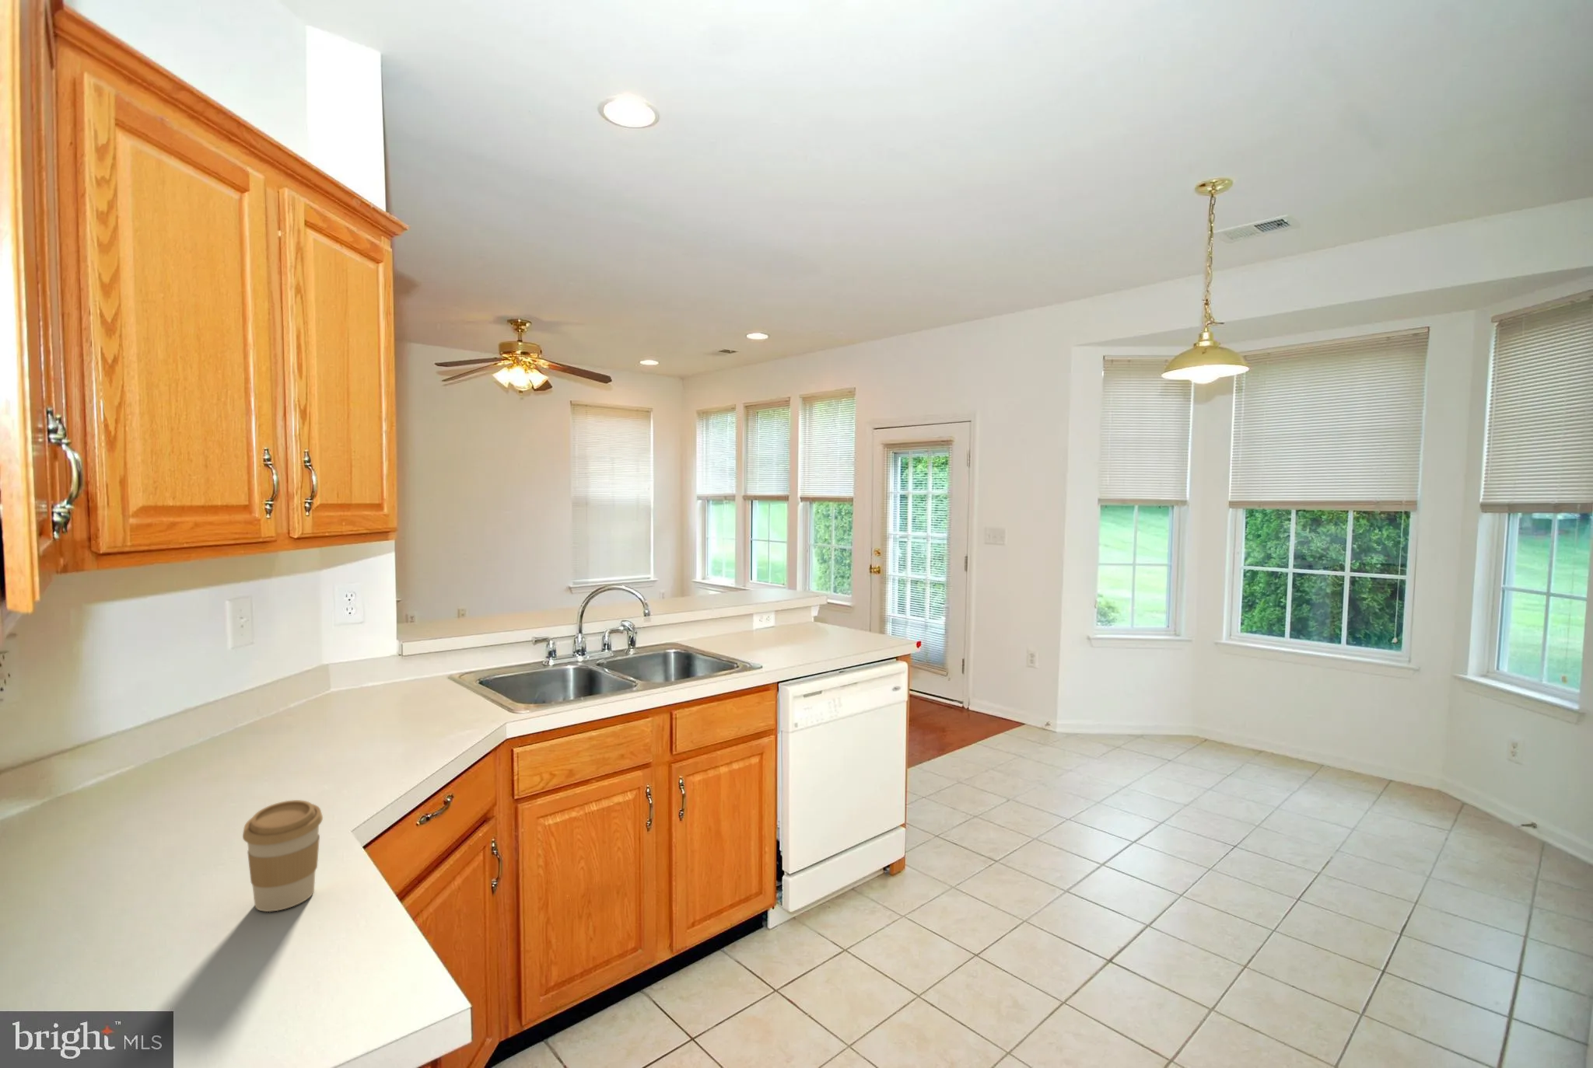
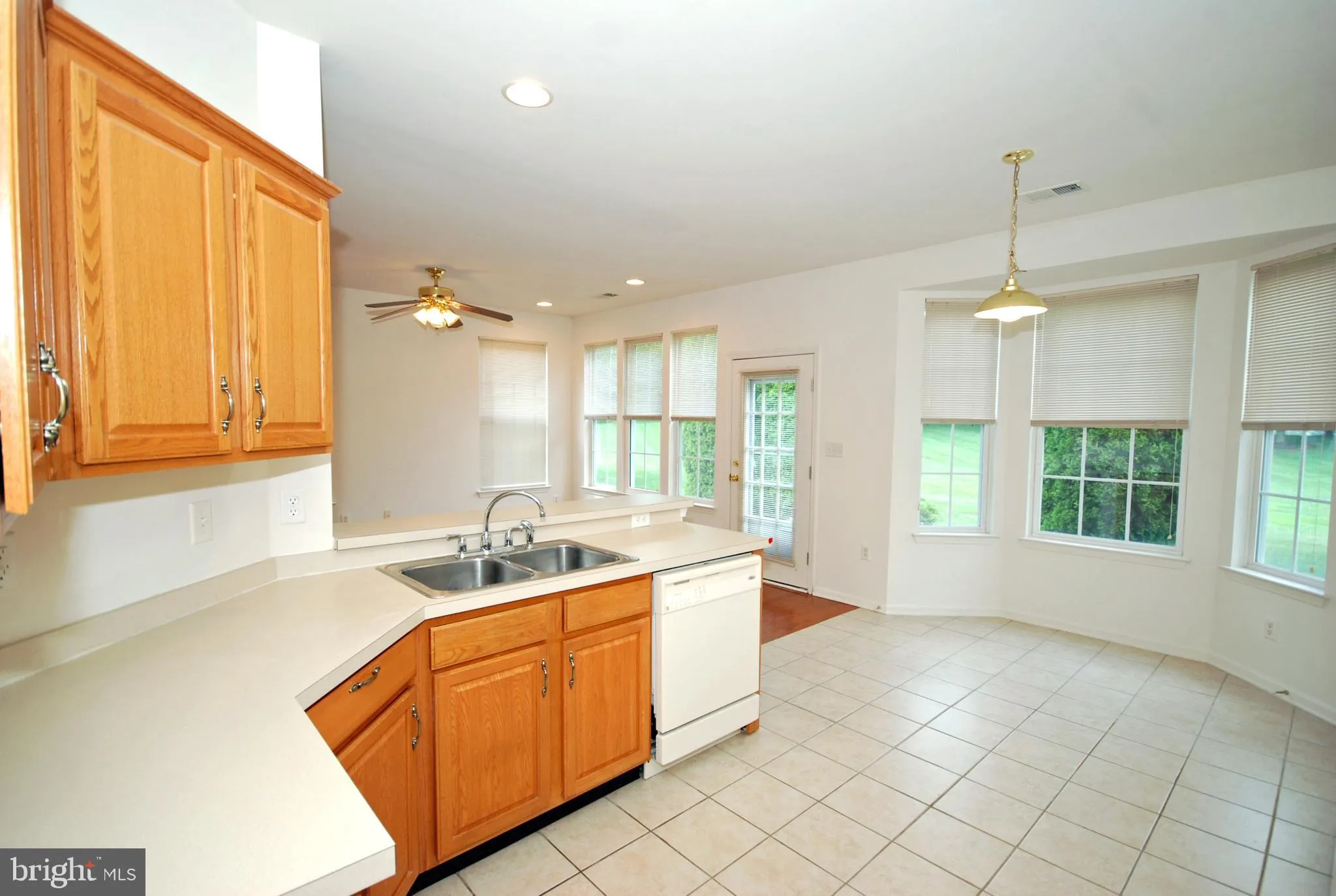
- coffee cup [242,799,323,913]
